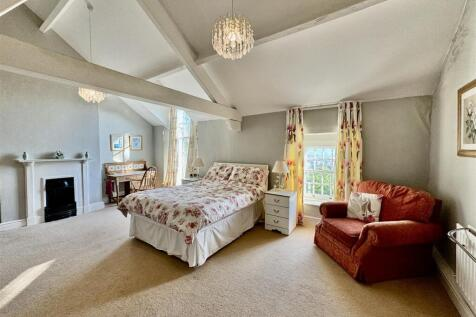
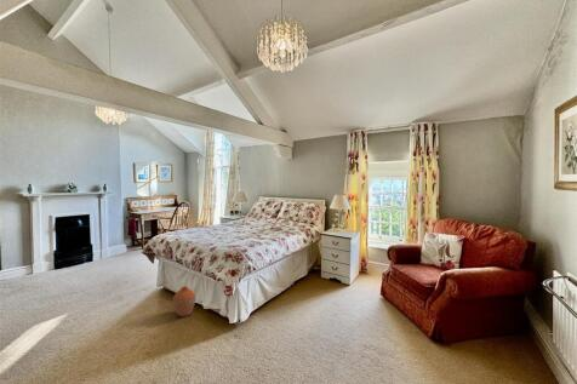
+ vase [172,286,196,317]
